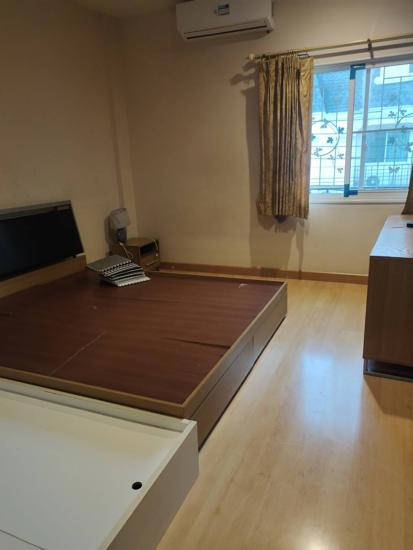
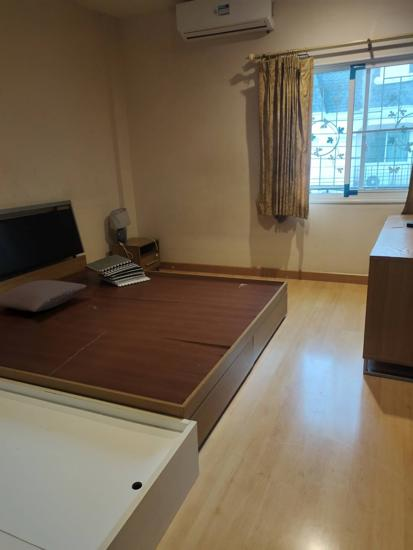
+ pillow [0,279,88,313]
